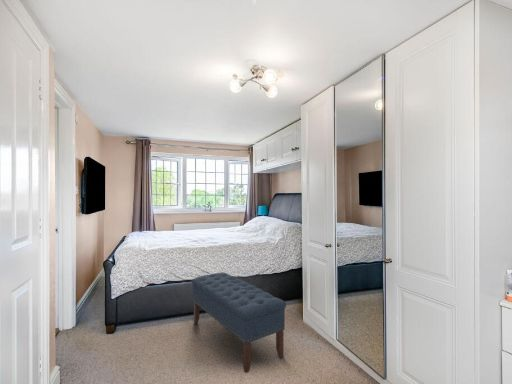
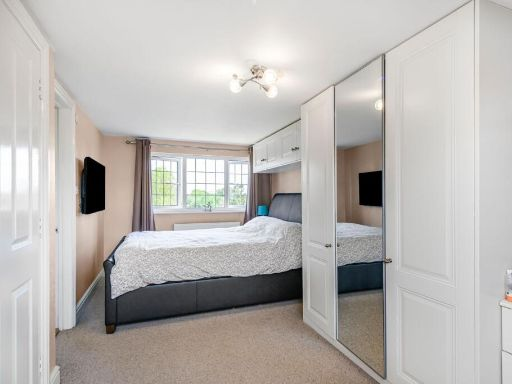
- bench [191,272,287,374]
